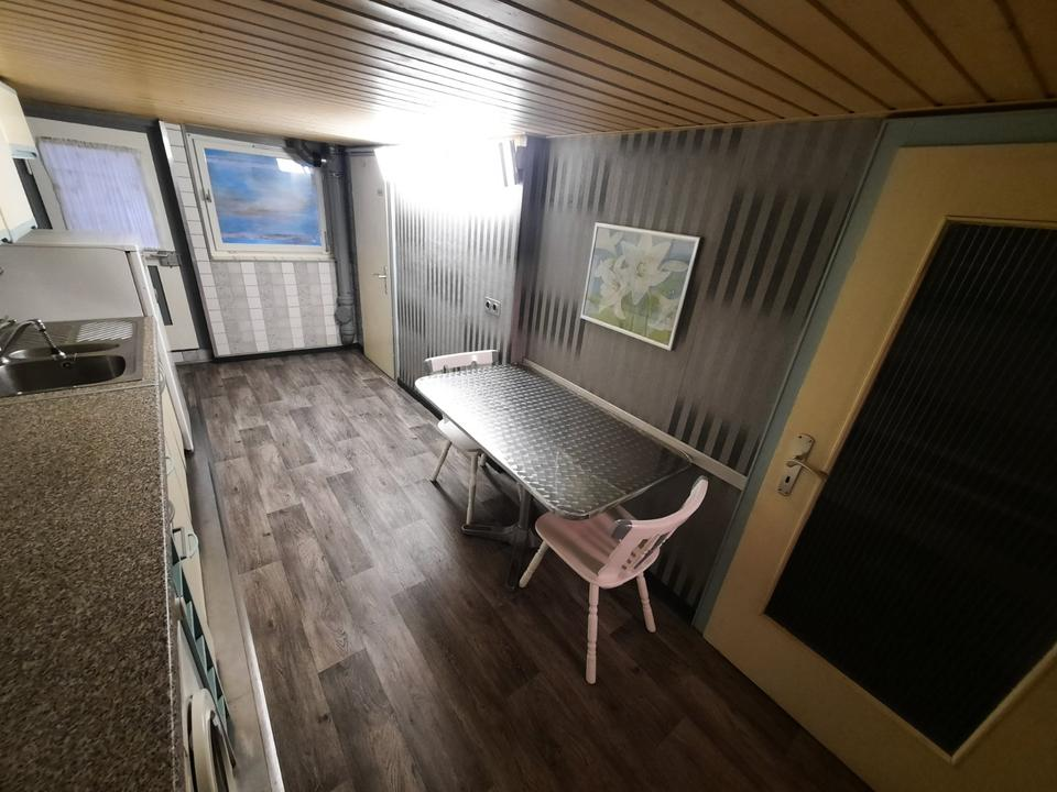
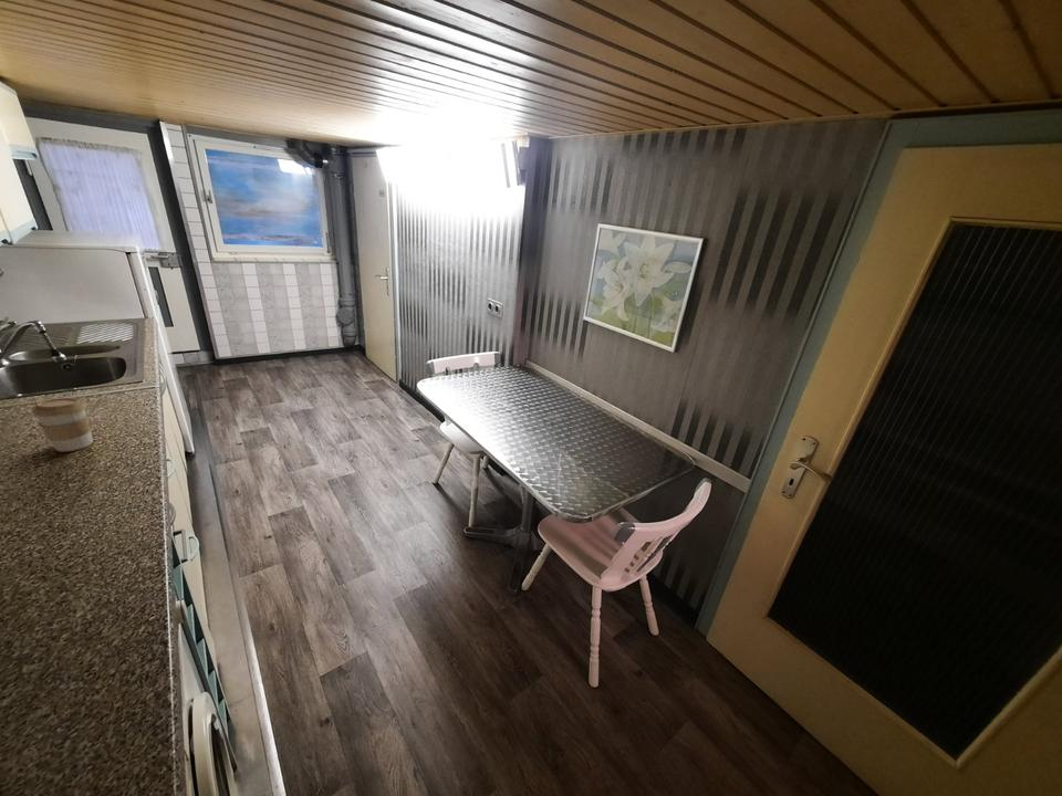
+ coffee cup [31,397,94,452]
